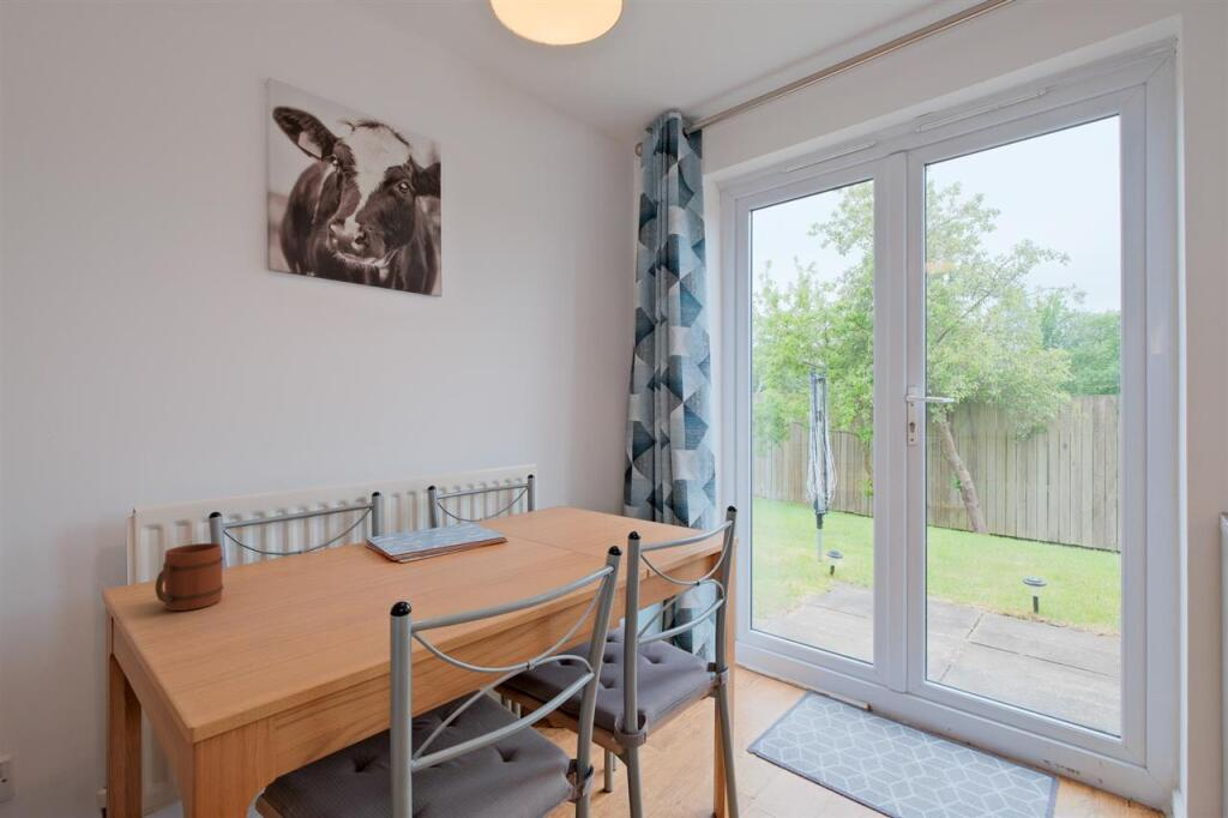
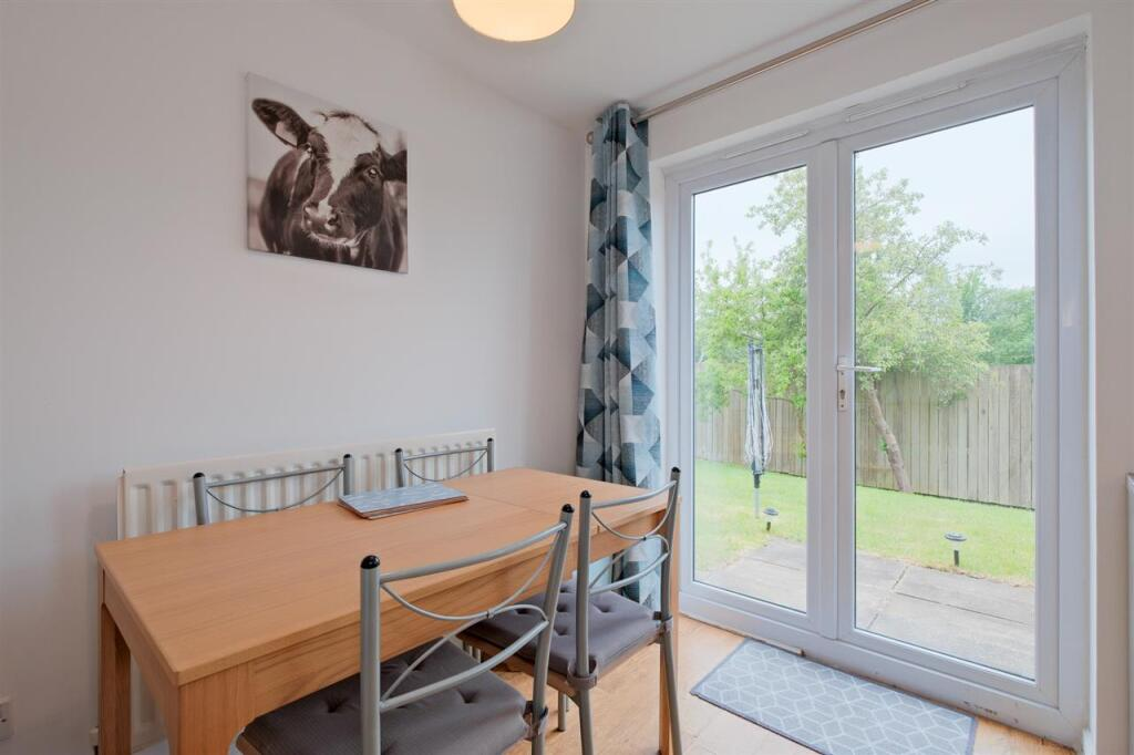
- mug [155,542,224,612]
